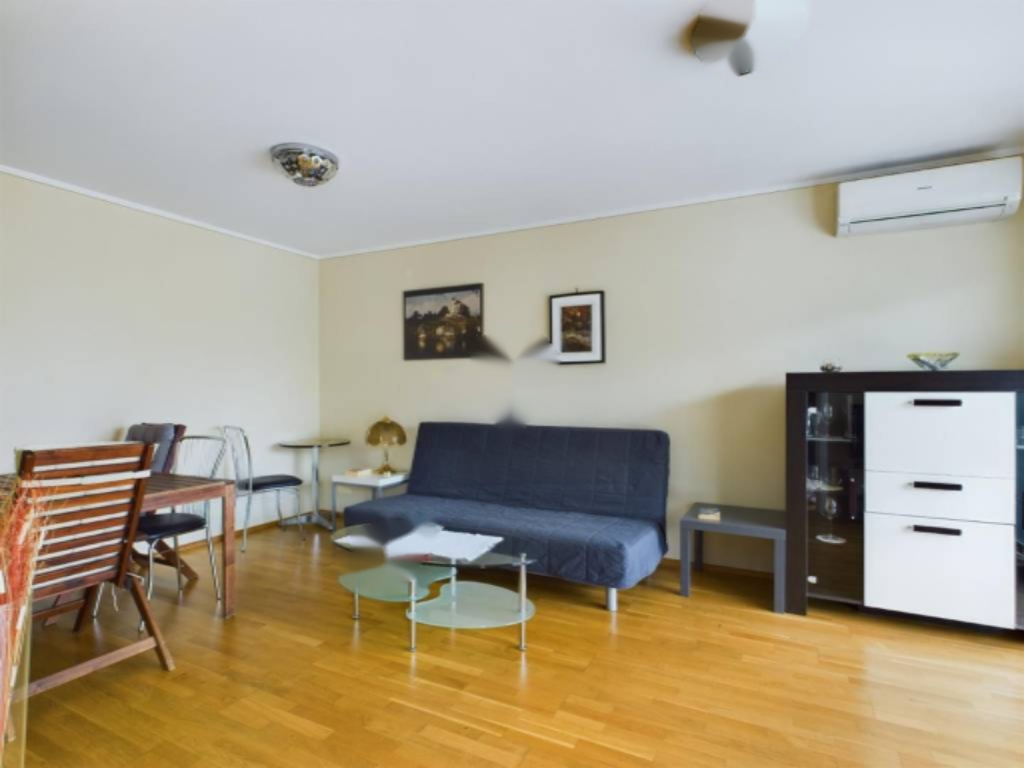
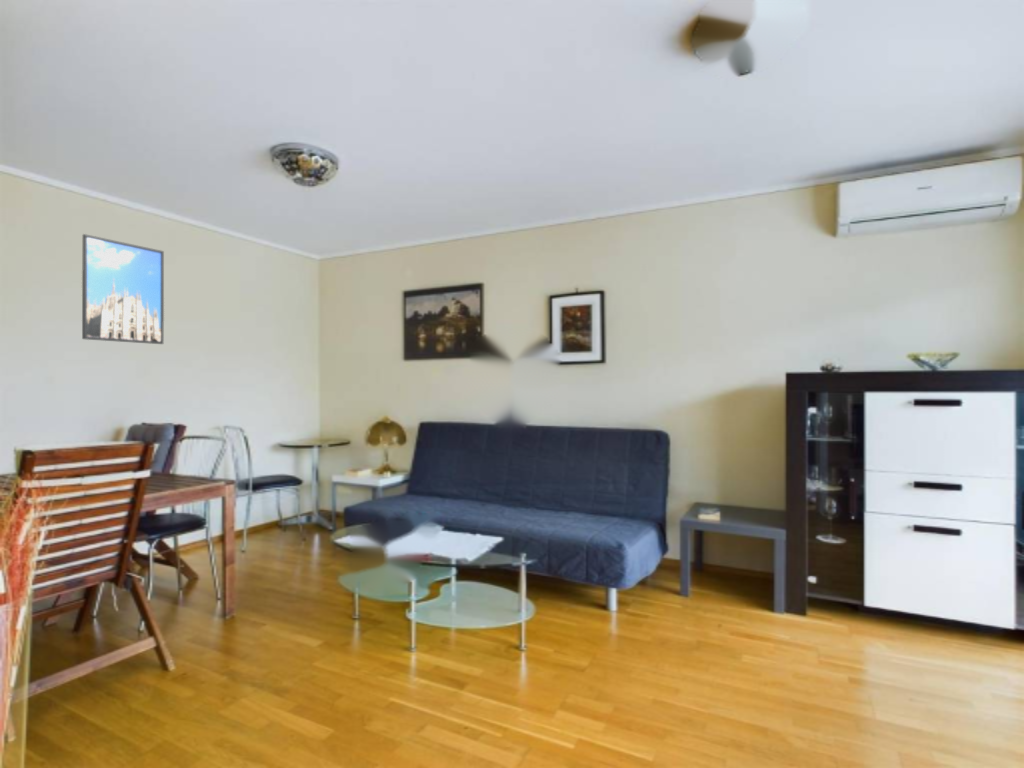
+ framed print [81,233,165,345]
